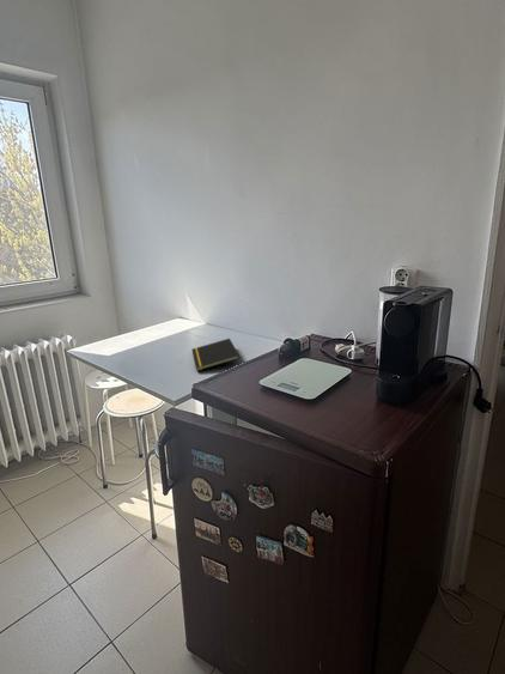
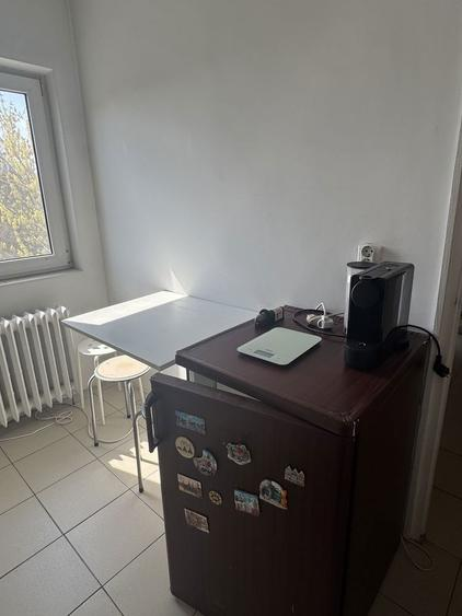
- notepad [190,338,241,372]
